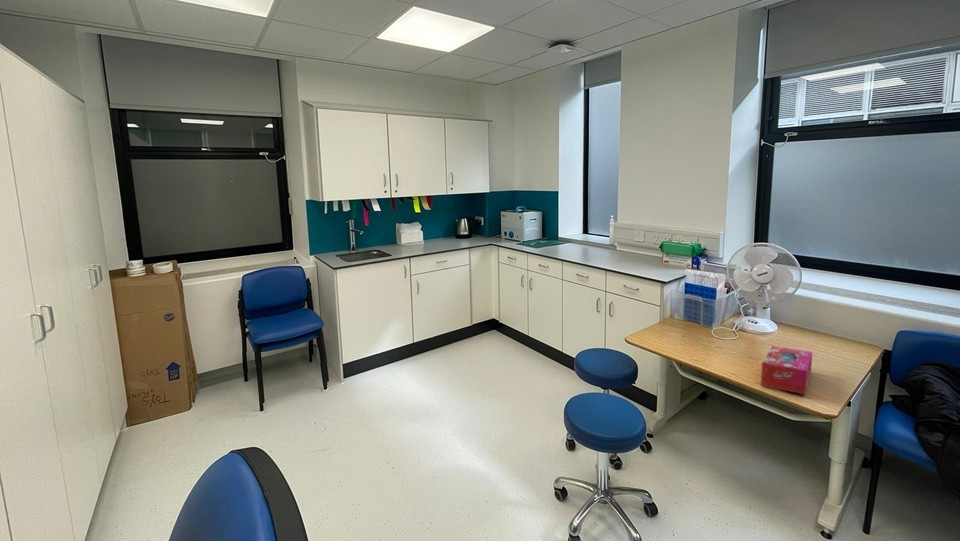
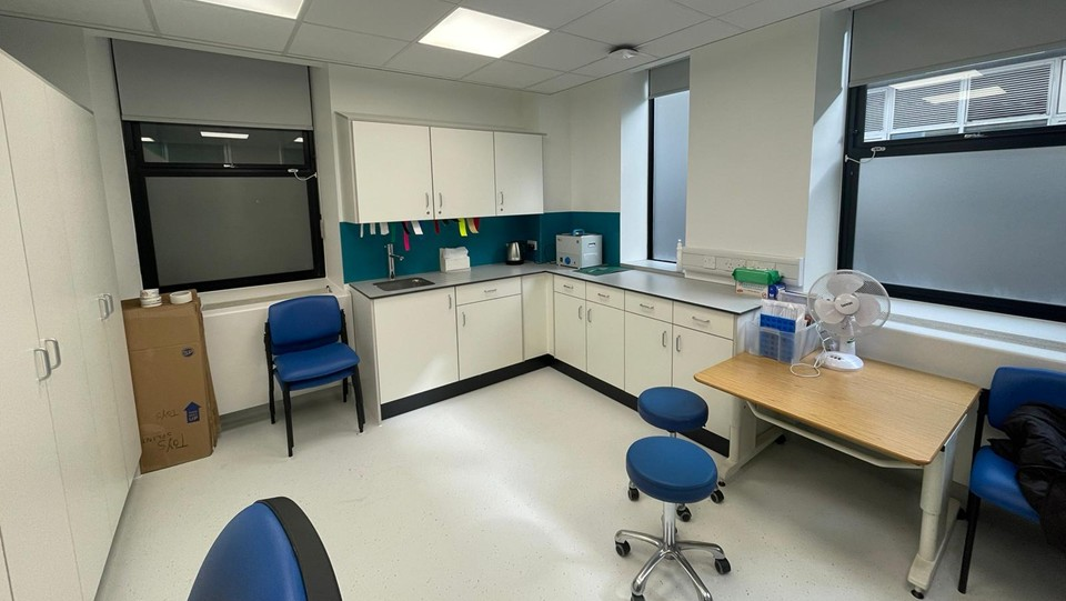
- tissue box [760,345,814,395]
